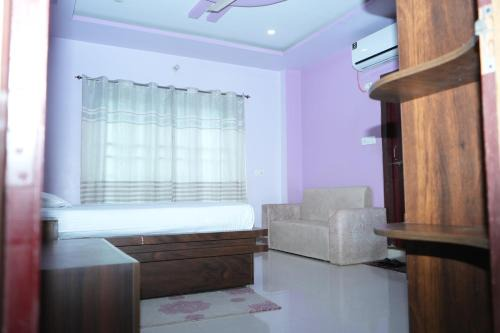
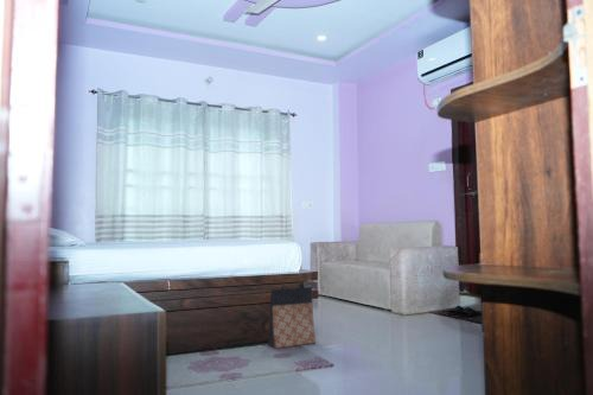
+ bag [267,281,317,350]
